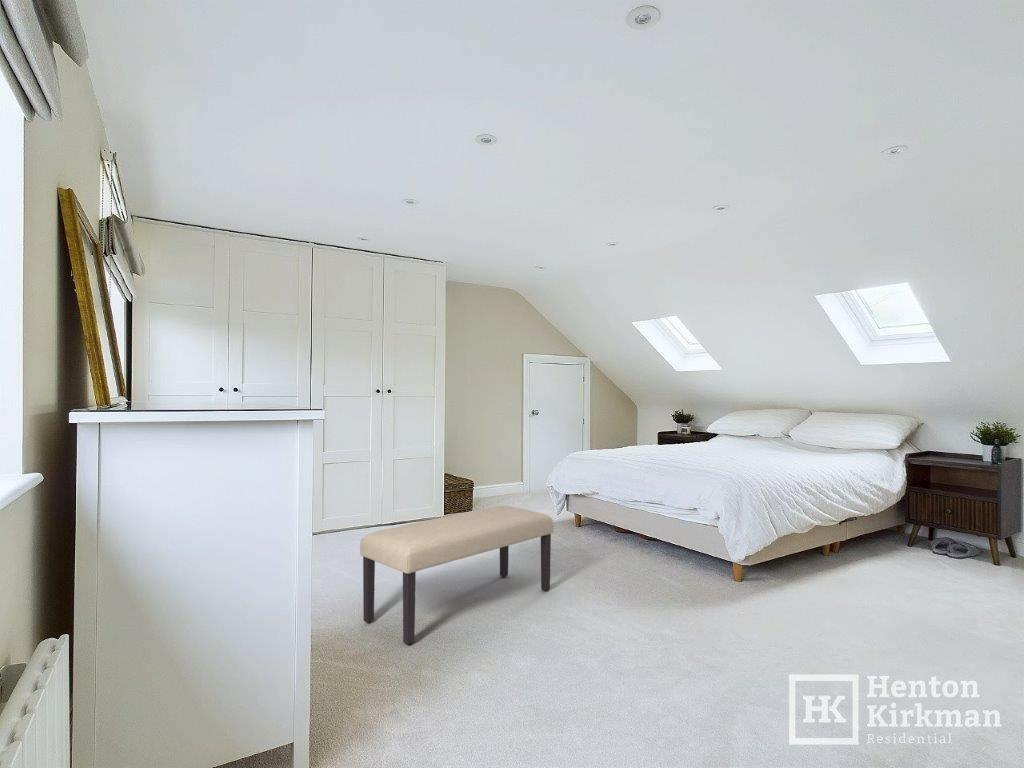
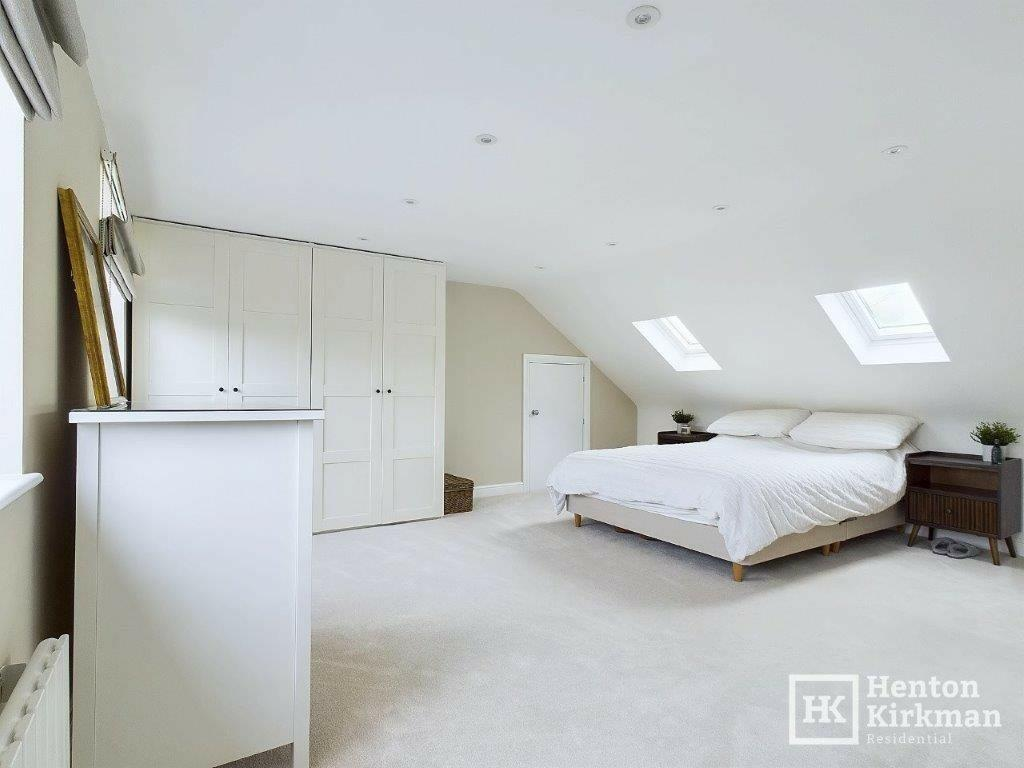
- bench [359,505,554,645]
